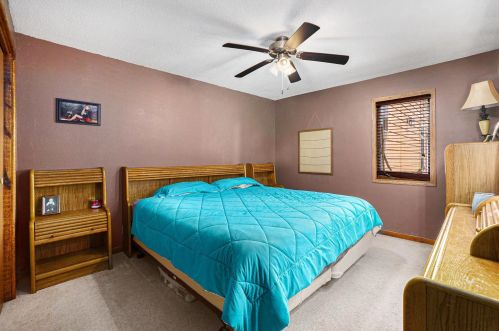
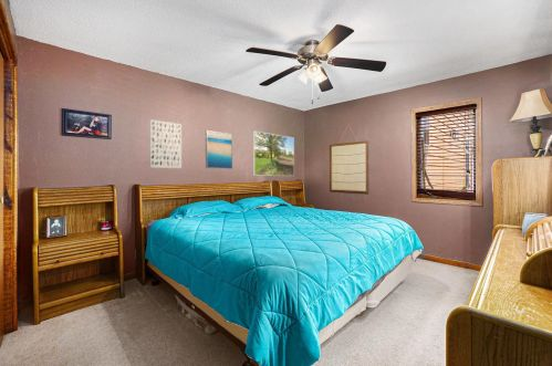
+ wall art [205,129,233,170]
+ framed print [252,130,295,177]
+ wall art [148,118,183,169]
